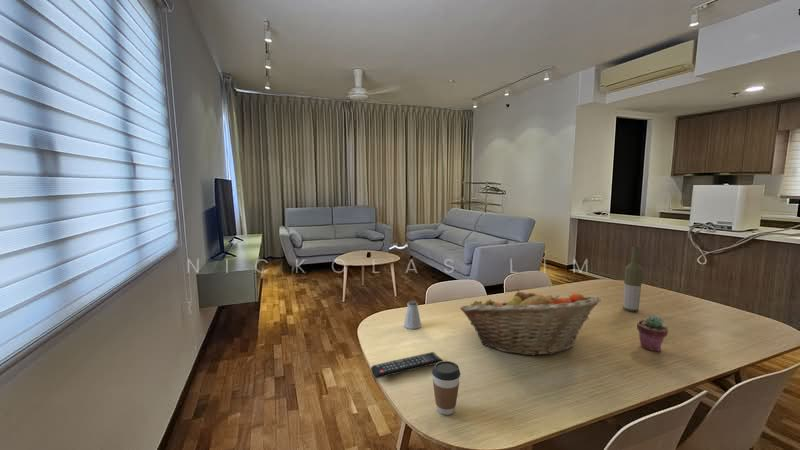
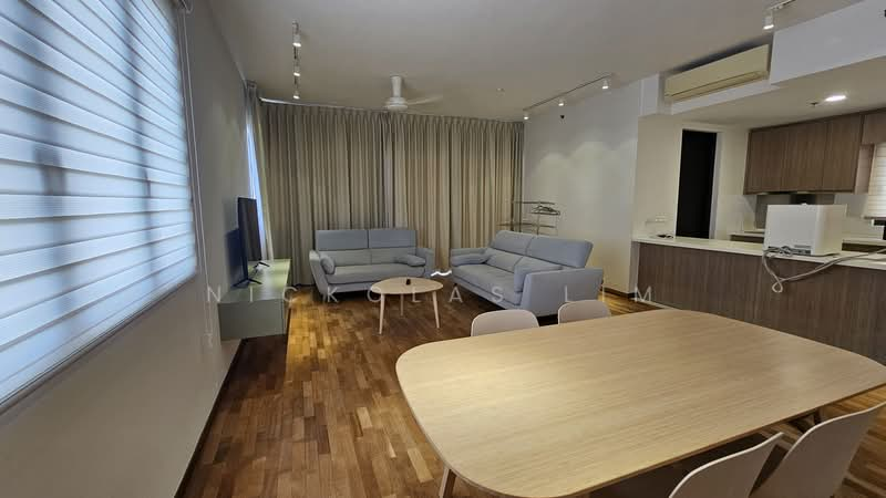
- potted succulent [636,315,669,352]
- coffee cup [431,360,461,416]
- remote control [370,351,443,380]
- fruit basket [459,288,602,356]
- bottle [622,246,644,312]
- saltshaker [403,300,422,330]
